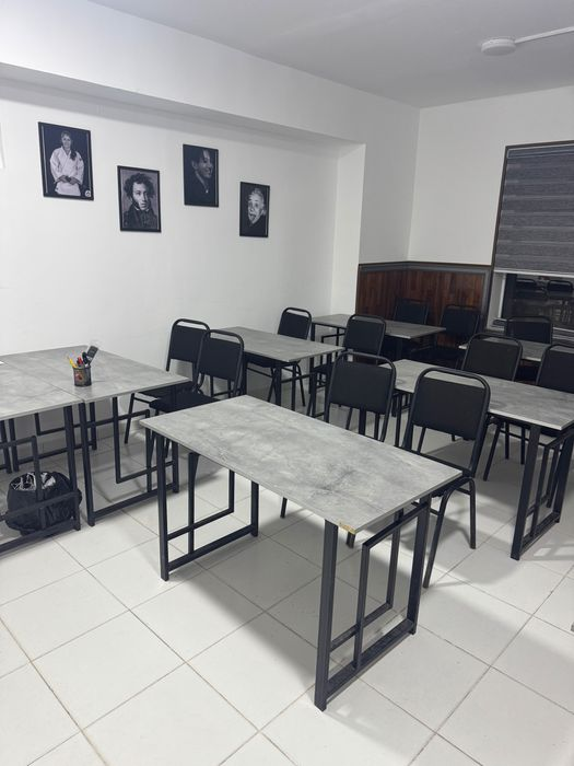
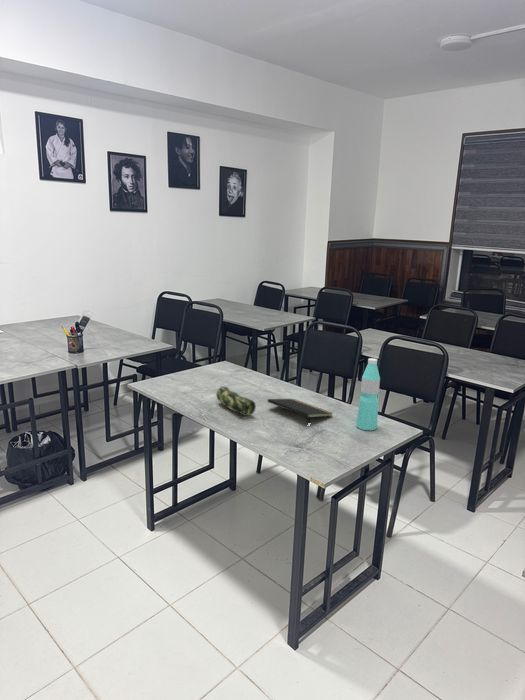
+ water bottle [355,357,381,431]
+ notepad [266,398,334,422]
+ pencil case [215,385,257,417]
